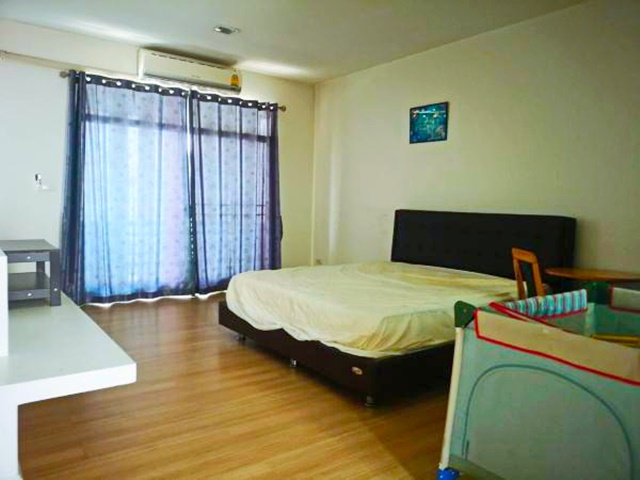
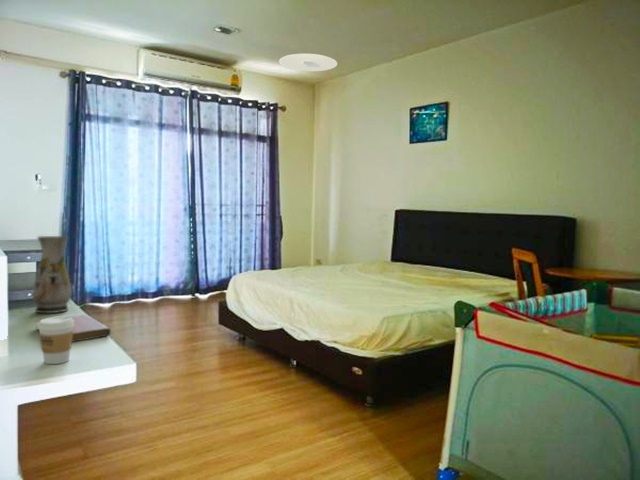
+ vase [32,235,73,314]
+ notebook [35,314,111,343]
+ ceiling light [278,53,338,72]
+ coffee cup [37,315,74,365]
